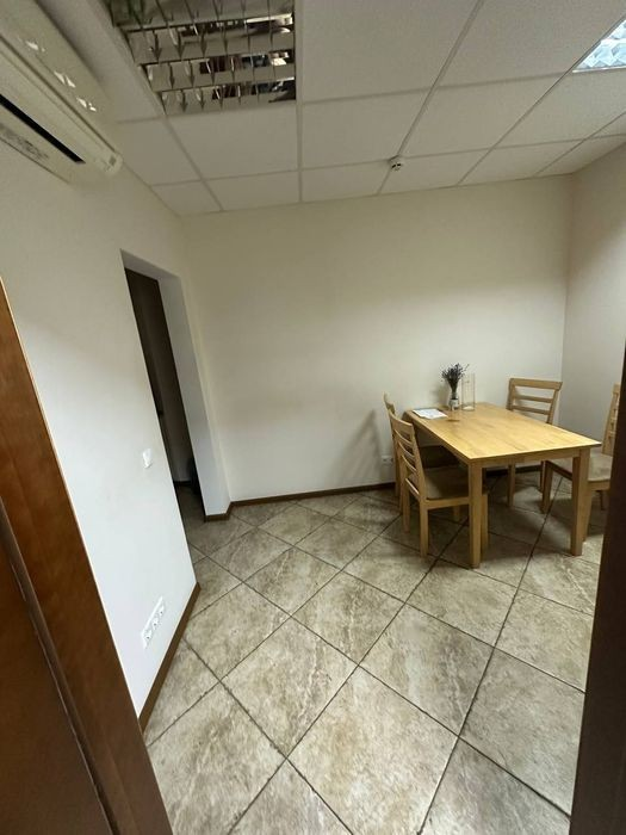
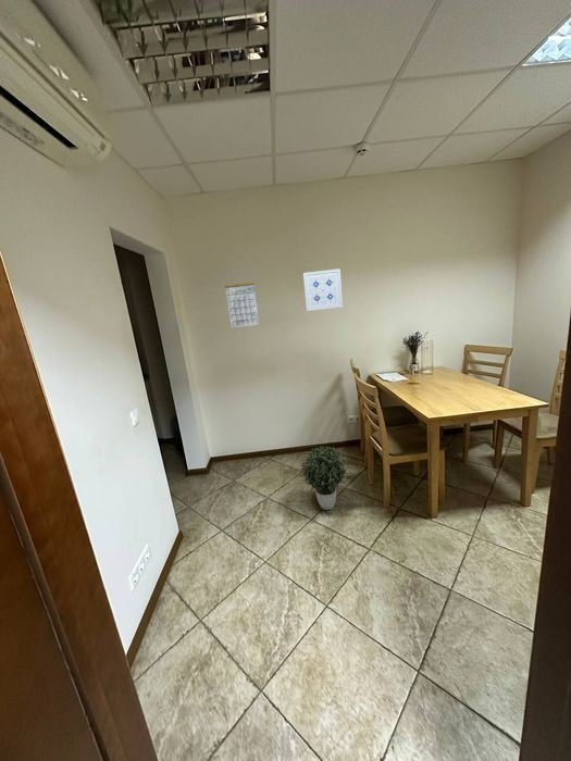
+ calendar [224,273,260,328]
+ potted plant [299,445,349,511]
+ wall art [302,267,344,312]
